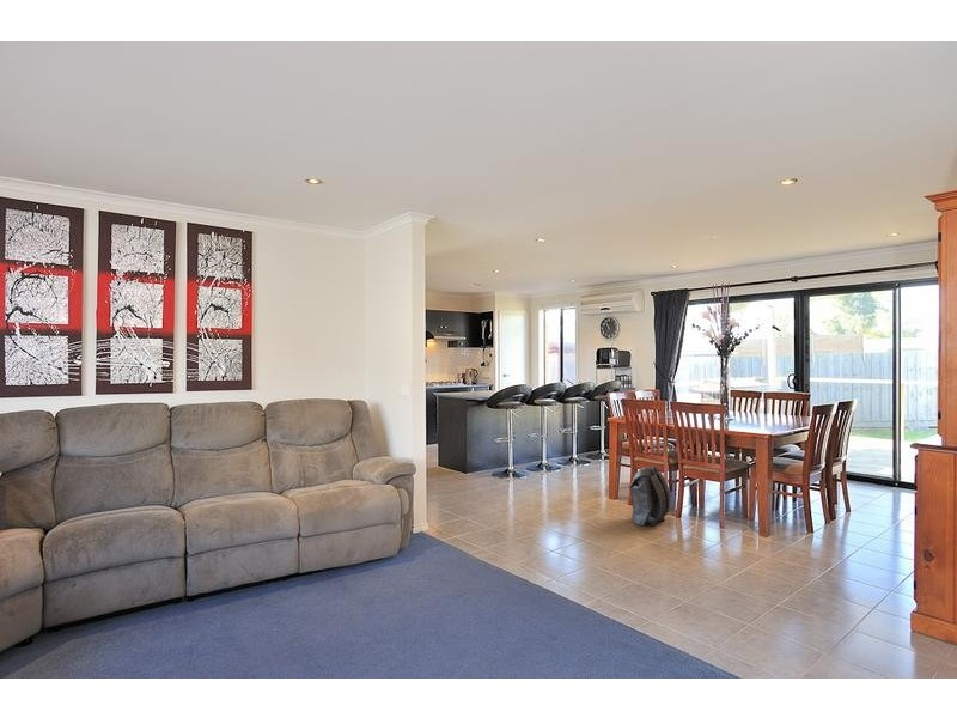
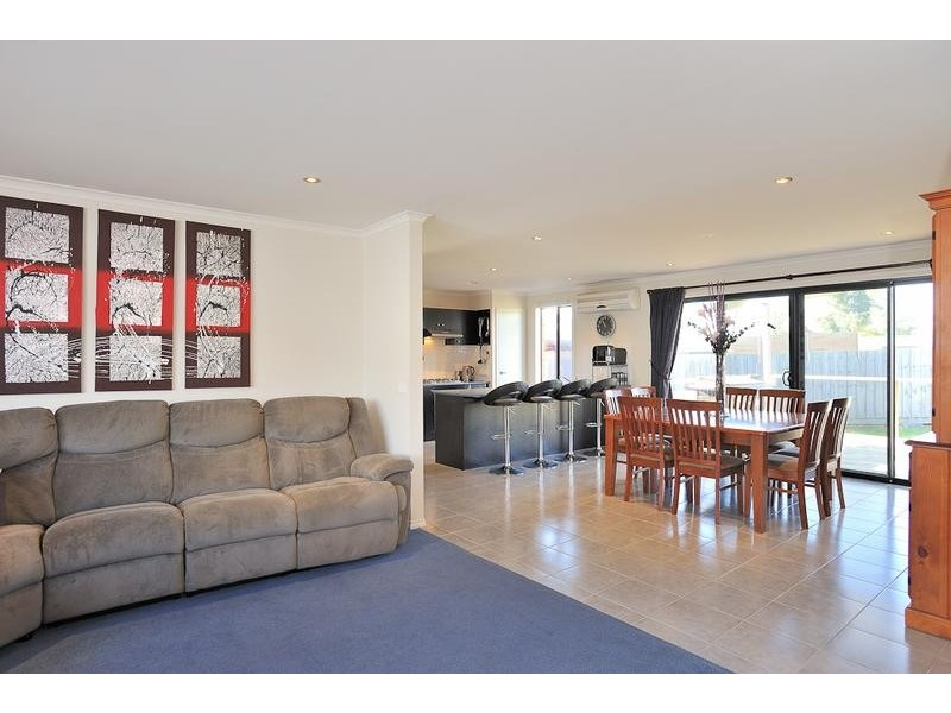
- backpack [628,464,671,527]
